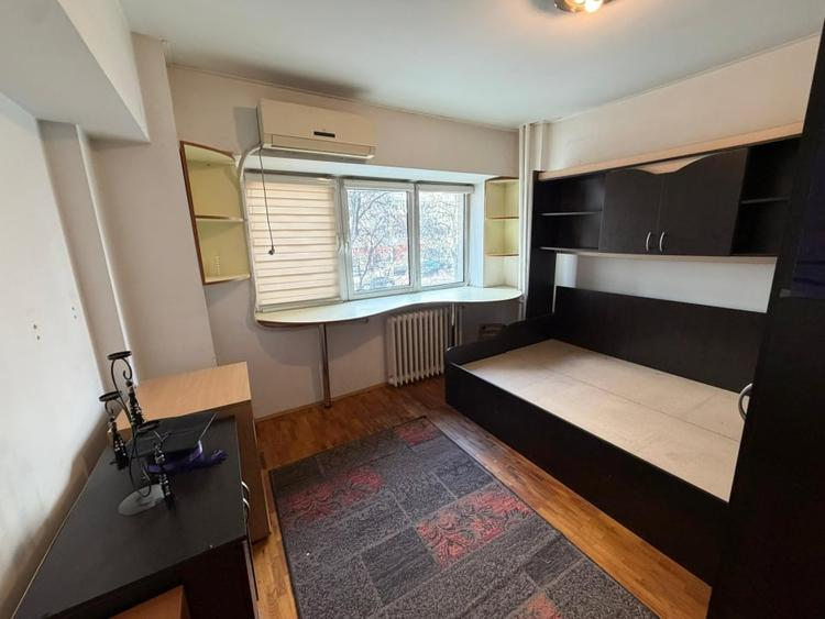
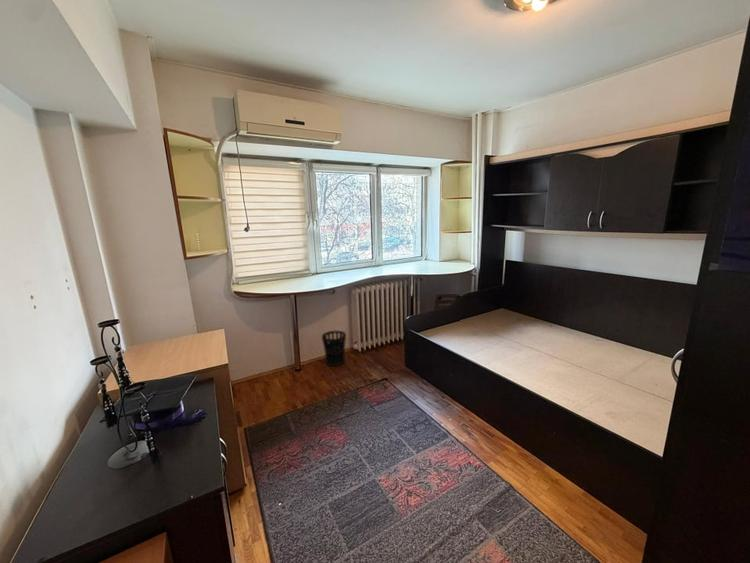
+ wastebasket [321,330,347,367]
